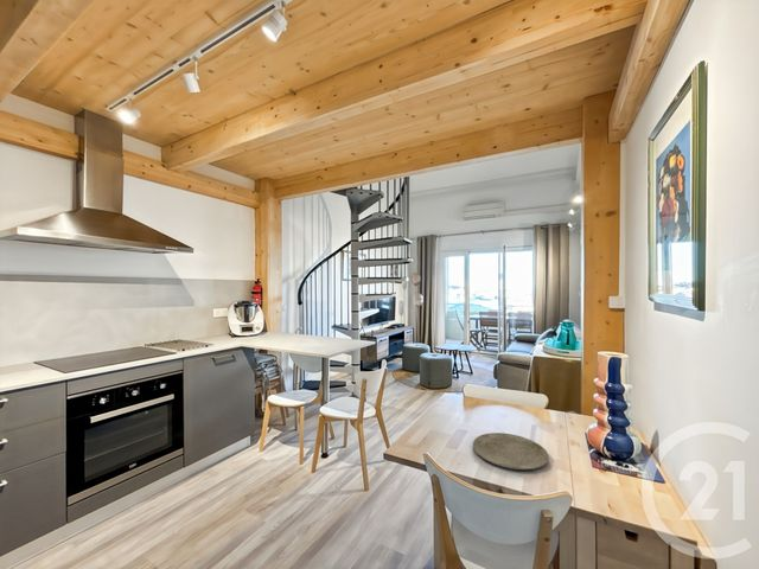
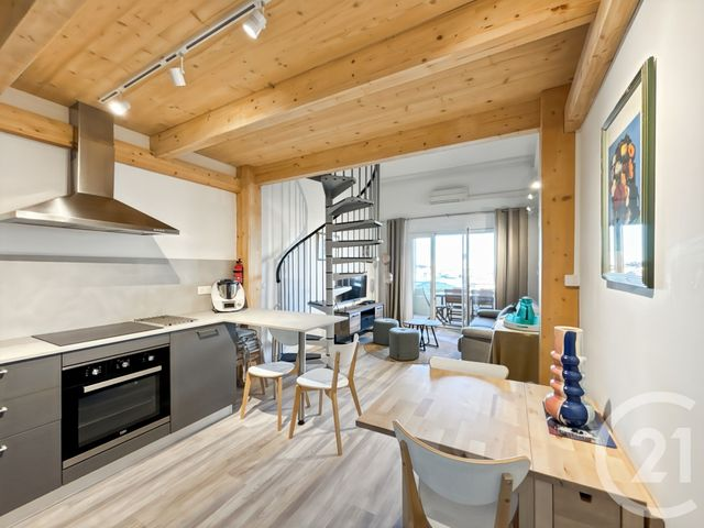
- plate [472,431,550,471]
